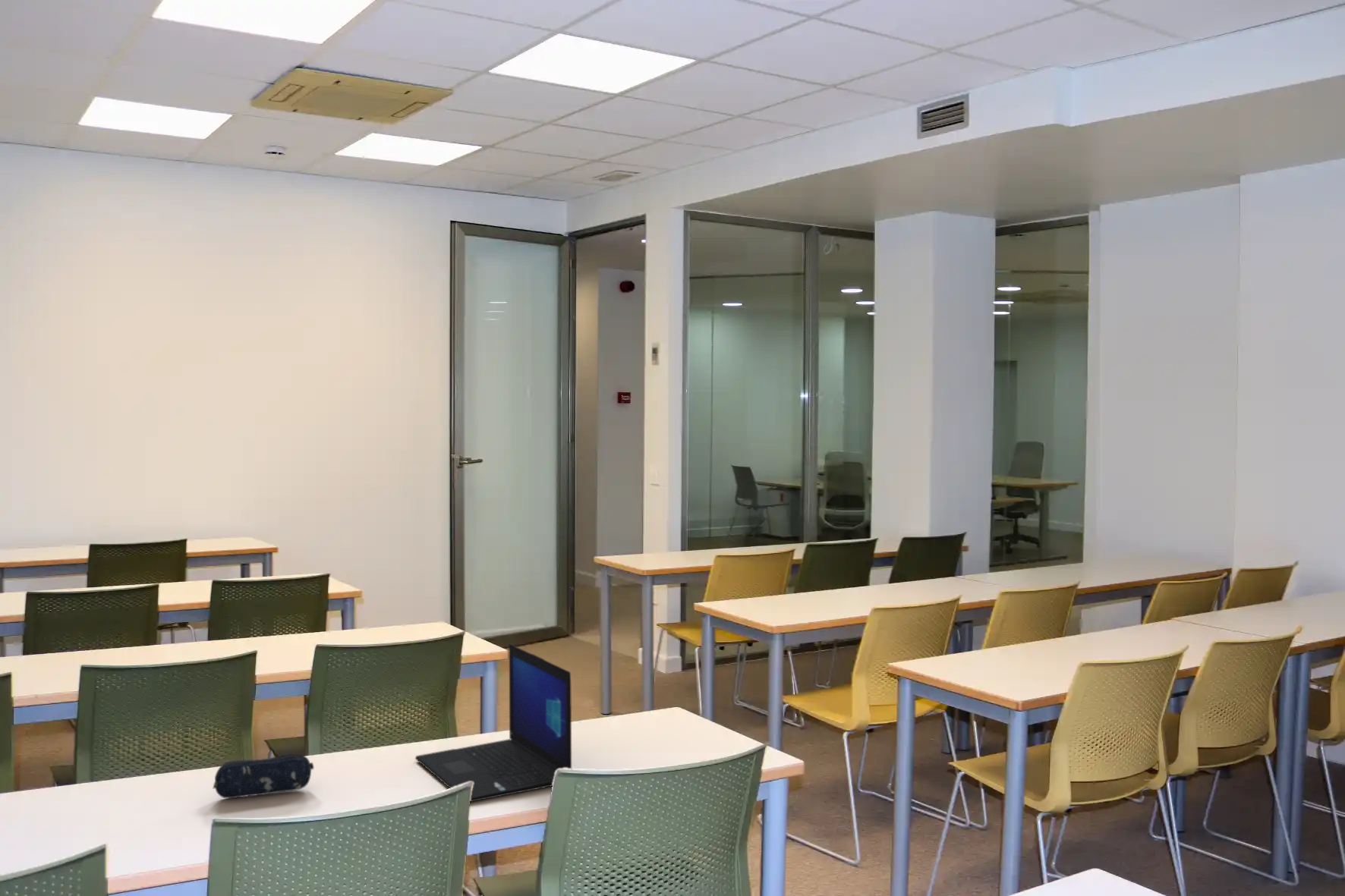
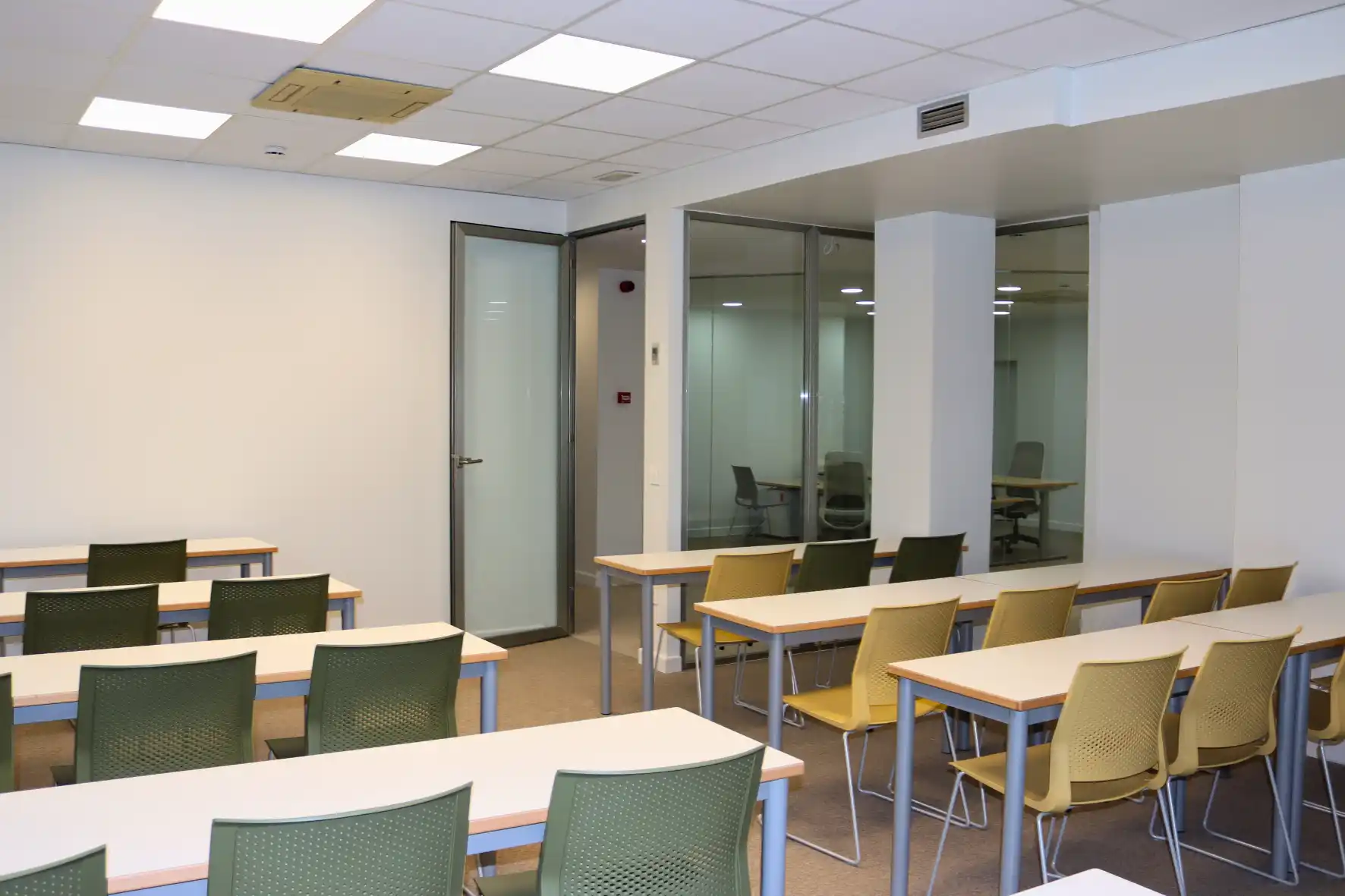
- pencil case [213,753,315,799]
- laptop [414,643,572,803]
